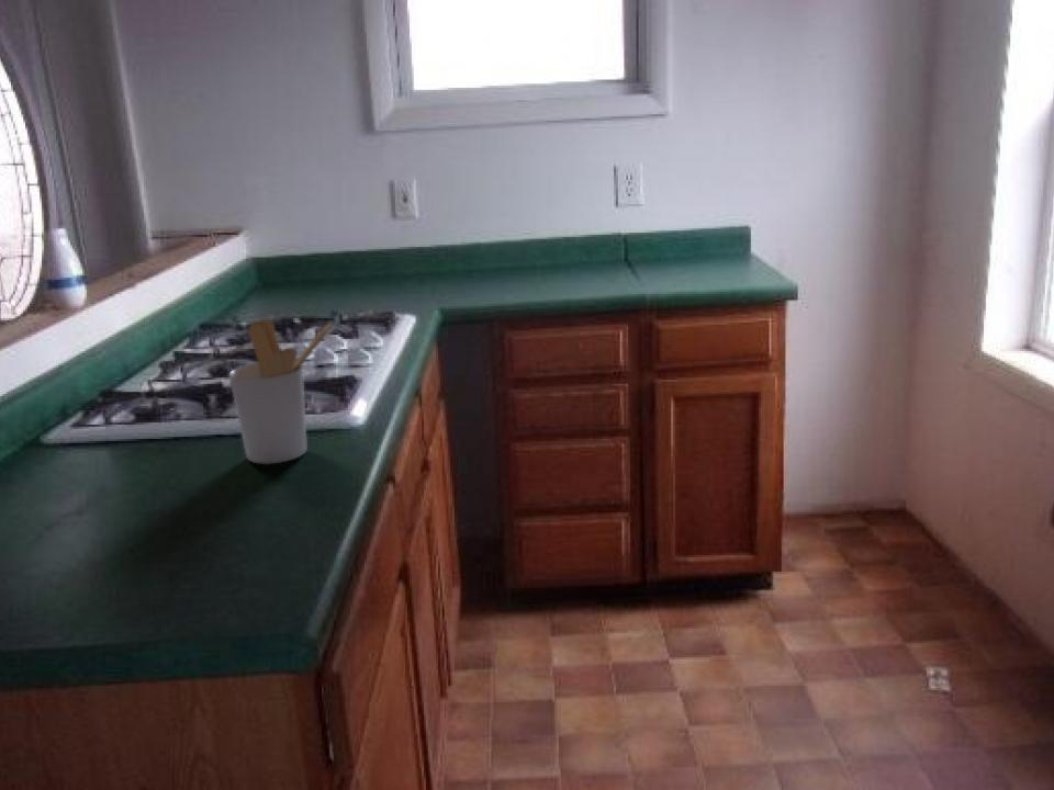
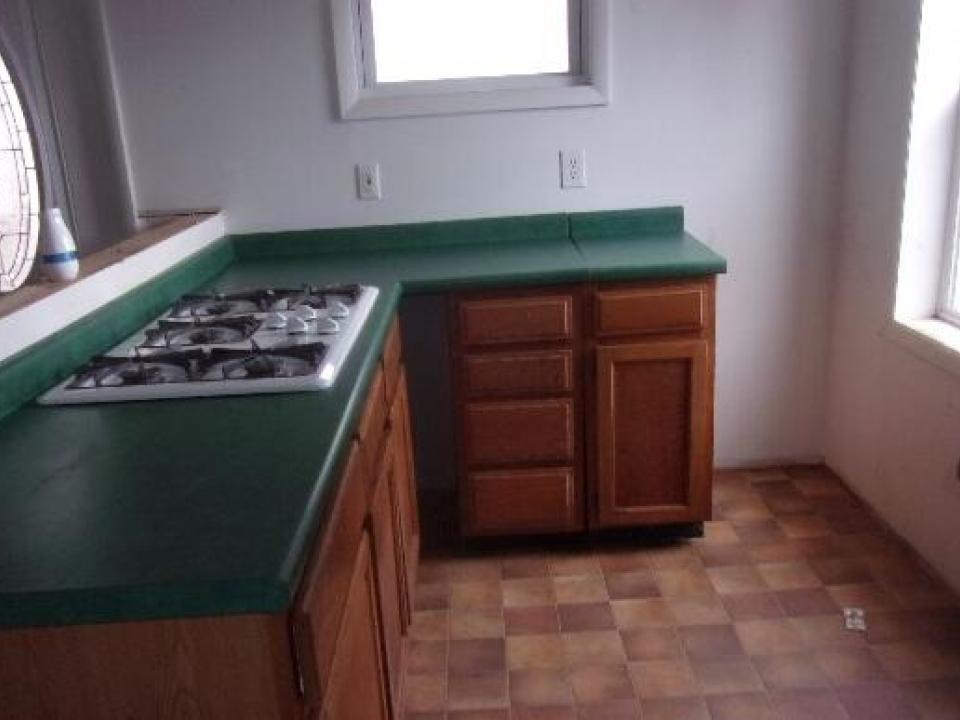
- utensil holder [228,318,334,465]
